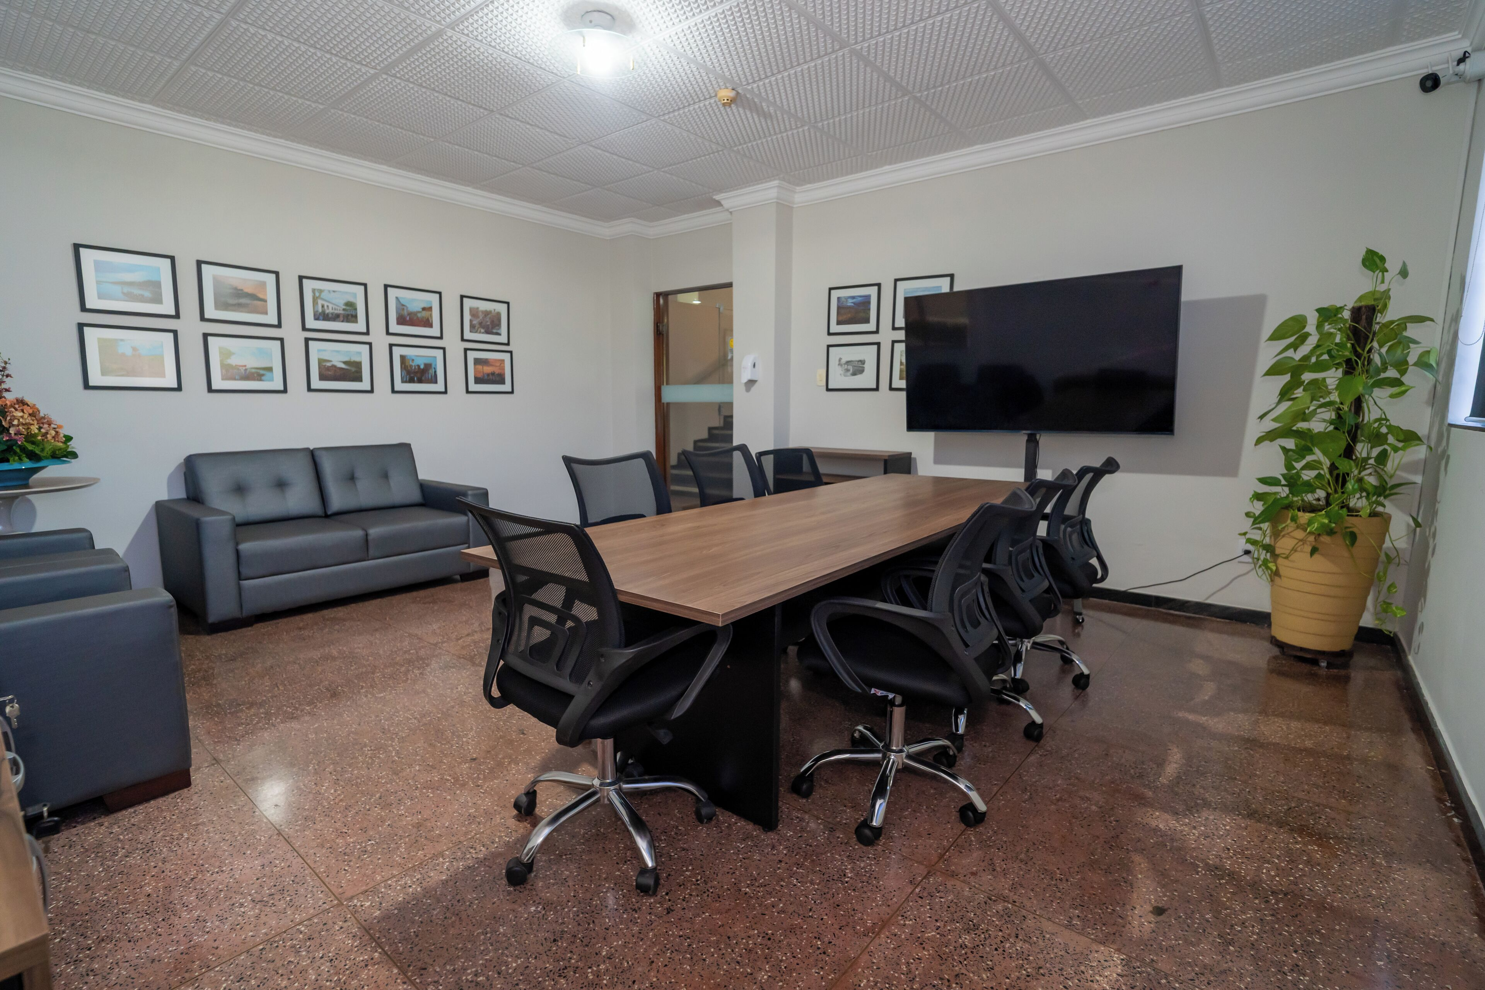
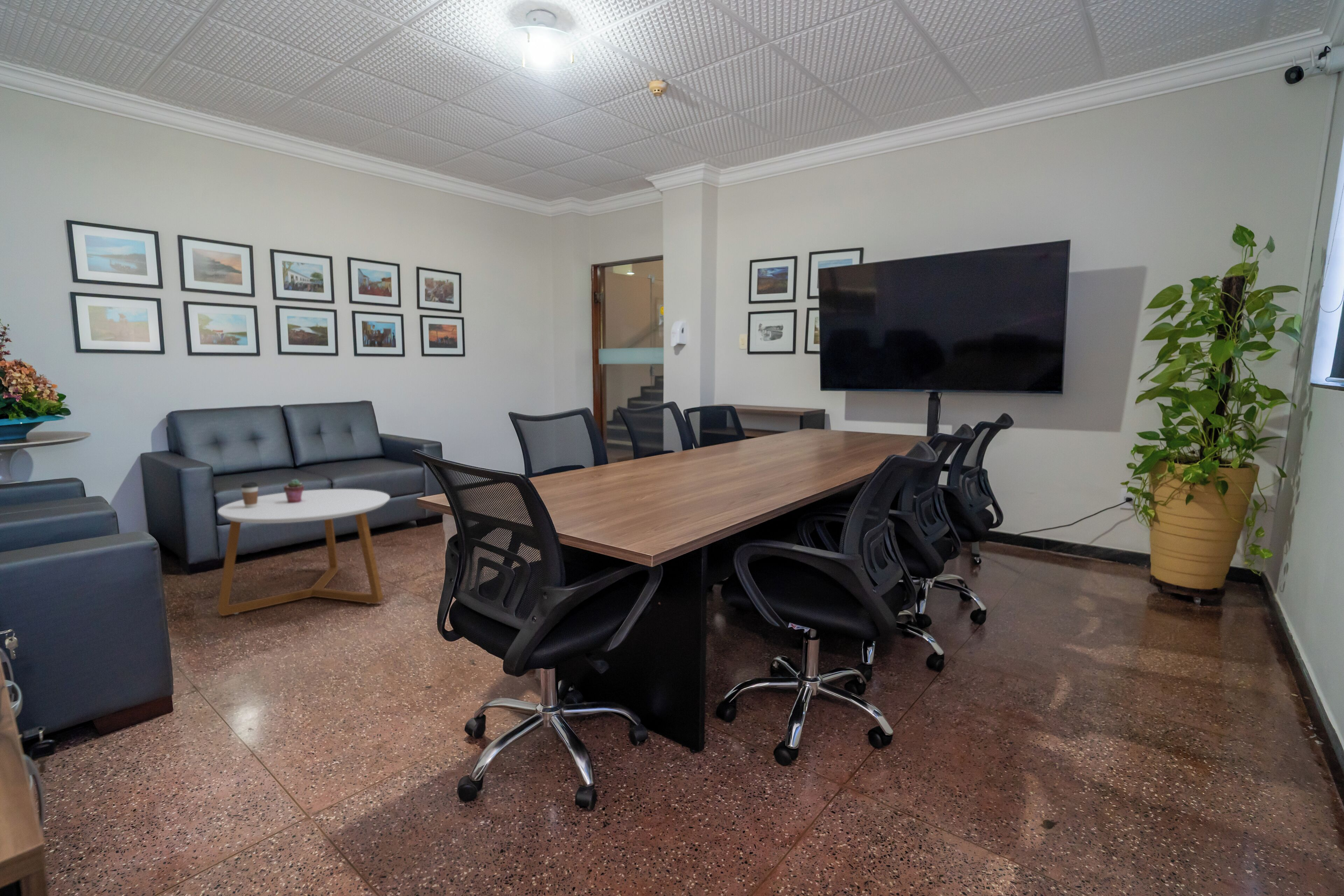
+ coffee cup [240,482,259,508]
+ coffee table [217,489,390,616]
+ potted succulent [283,479,304,503]
